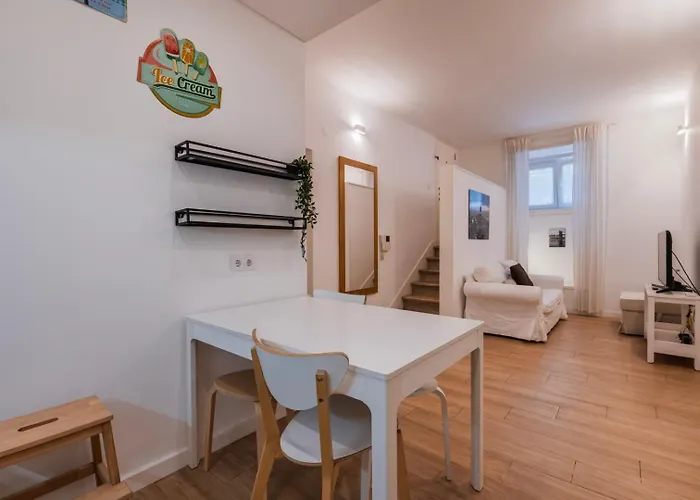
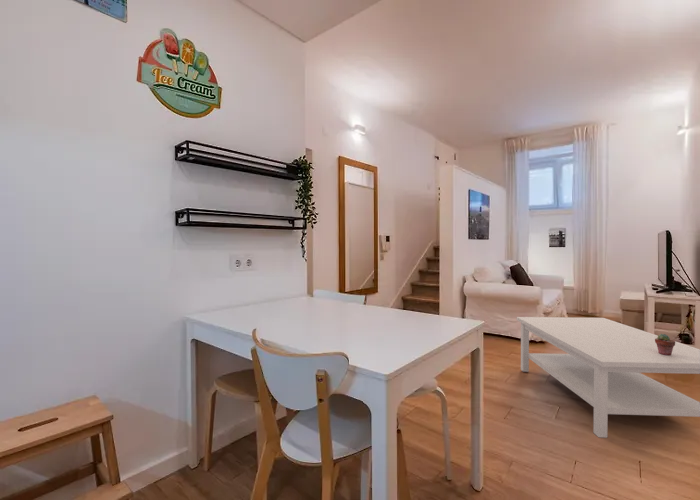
+ potted succulent [655,333,676,356]
+ coffee table [516,316,700,439]
